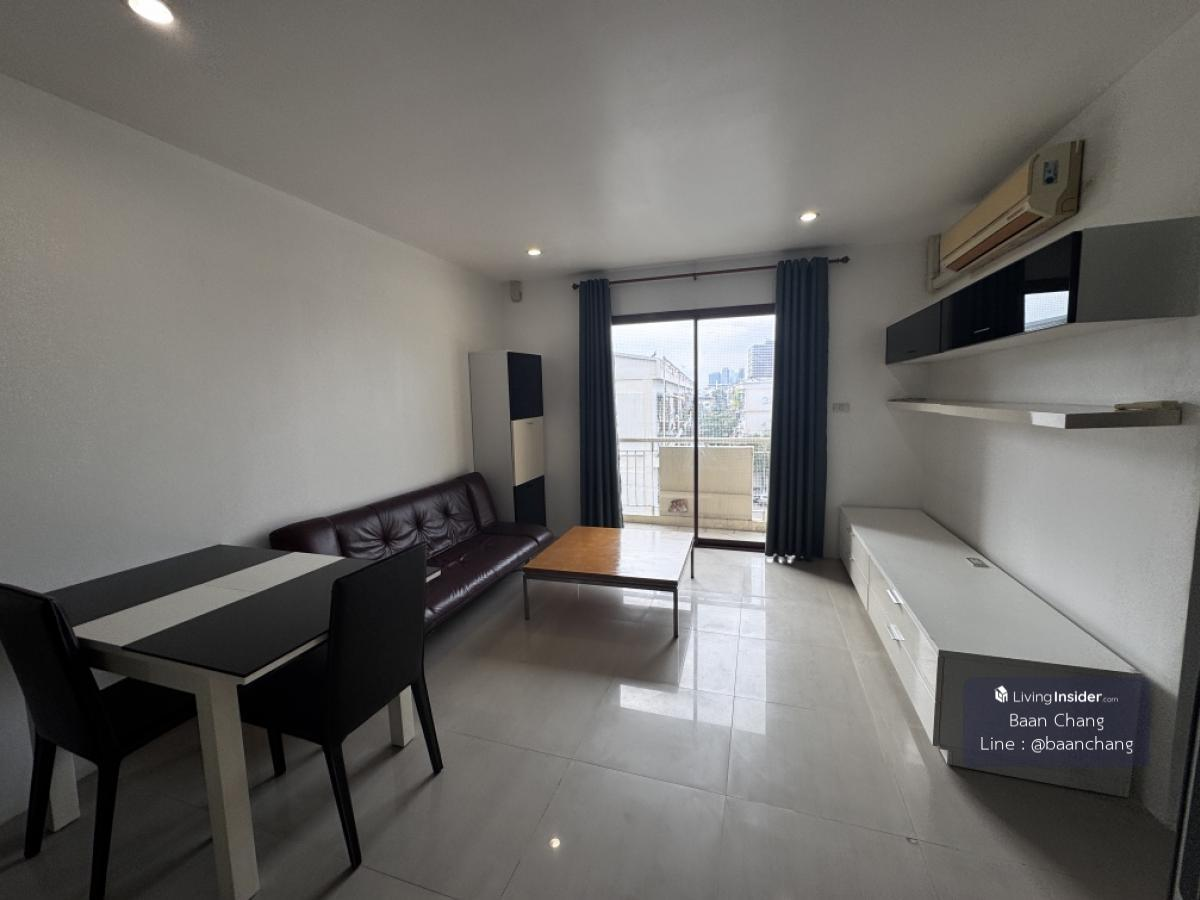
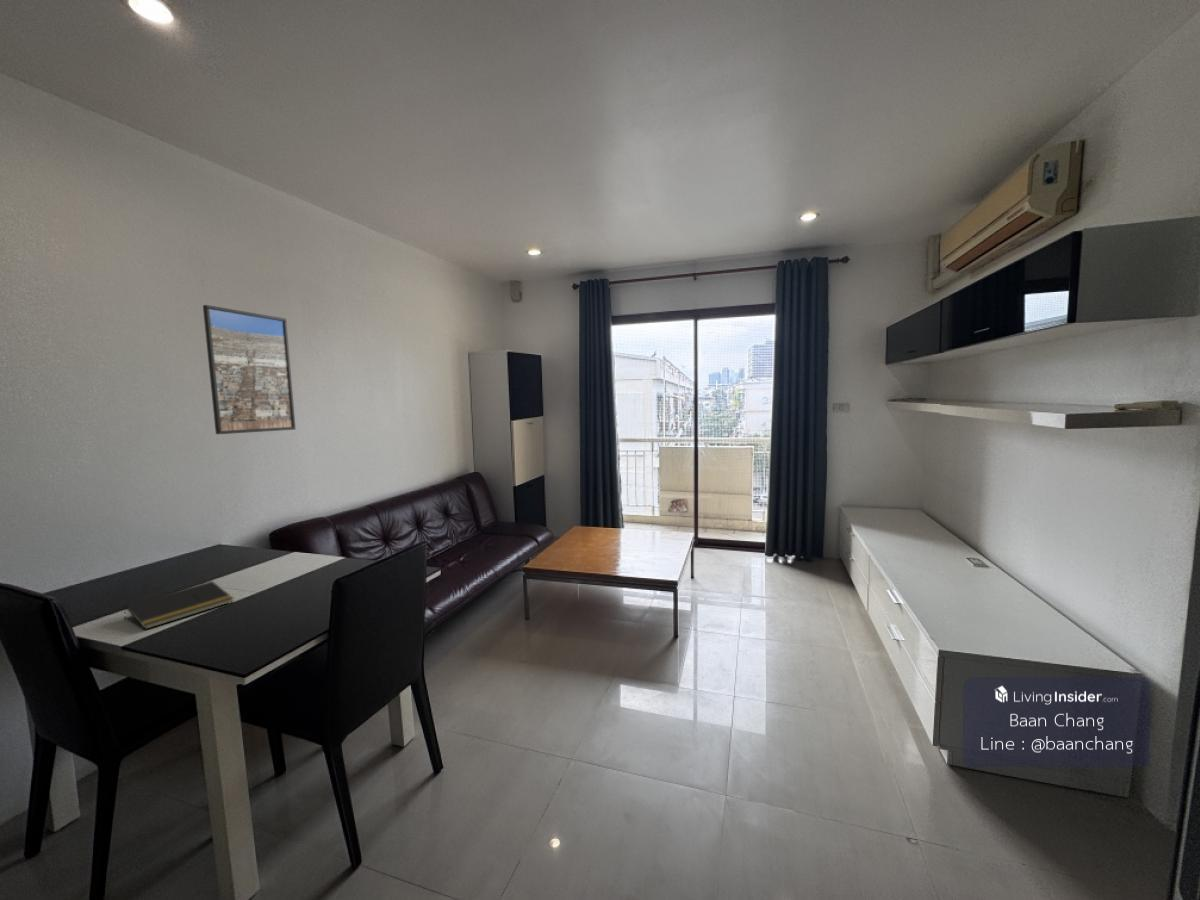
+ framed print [202,304,297,435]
+ notepad [123,580,235,630]
